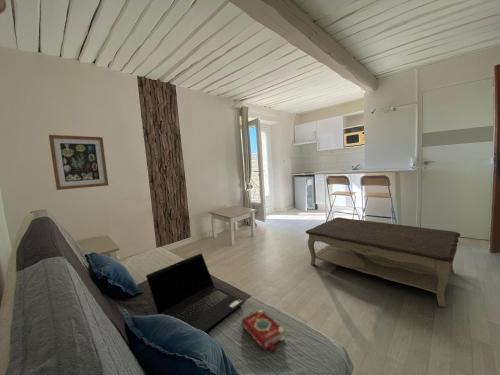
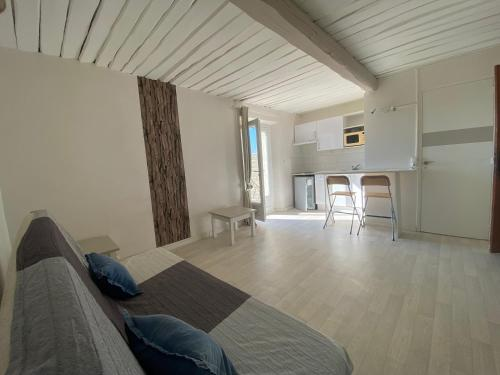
- book [241,308,286,353]
- coffee table [305,216,461,308]
- wall art [48,134,109,191]
- laptop computer [145,252,245,332]
